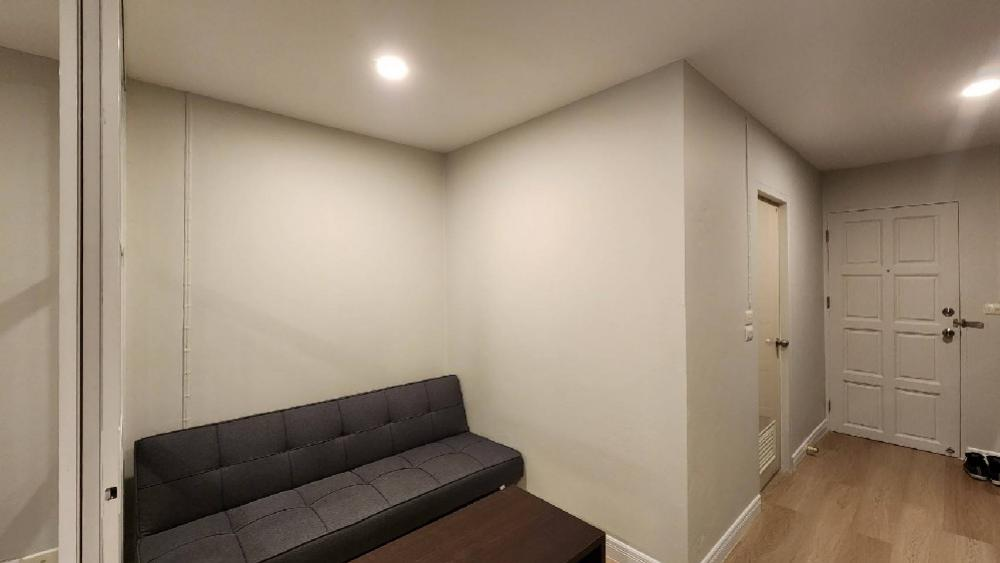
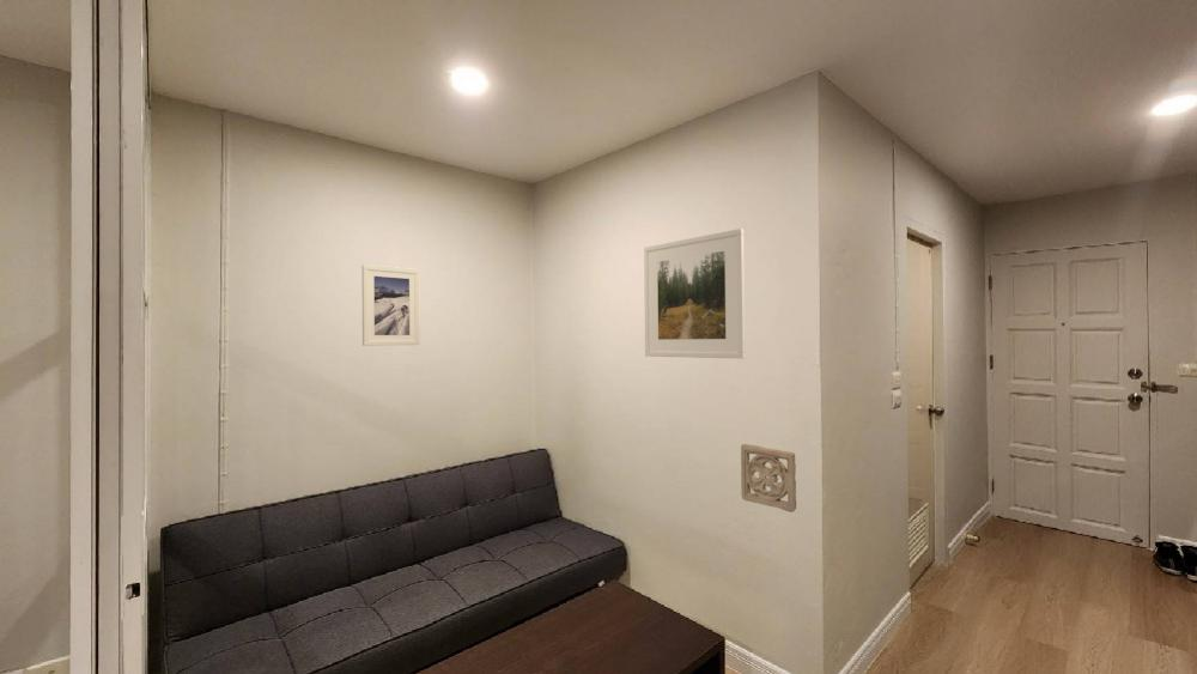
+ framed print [360,263,421,347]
+ wall ornament [740,443,797,514]
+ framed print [643,227,746,359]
